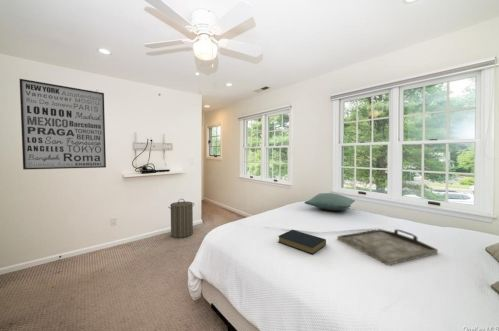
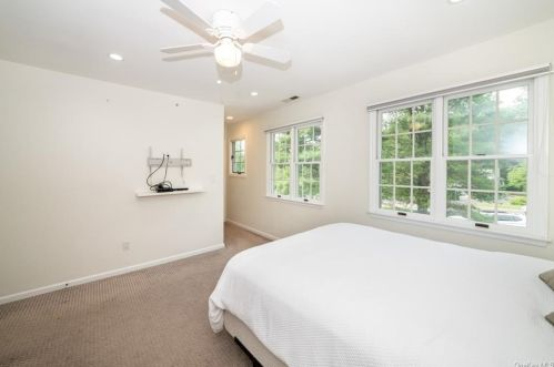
- pillow [303,192,356,212]
- laundry hamper [167,198,195,239]
- wall art [19,78,107,171]
- serving tray [336,228,439,266]
- hardback book [277,229,327,255]
